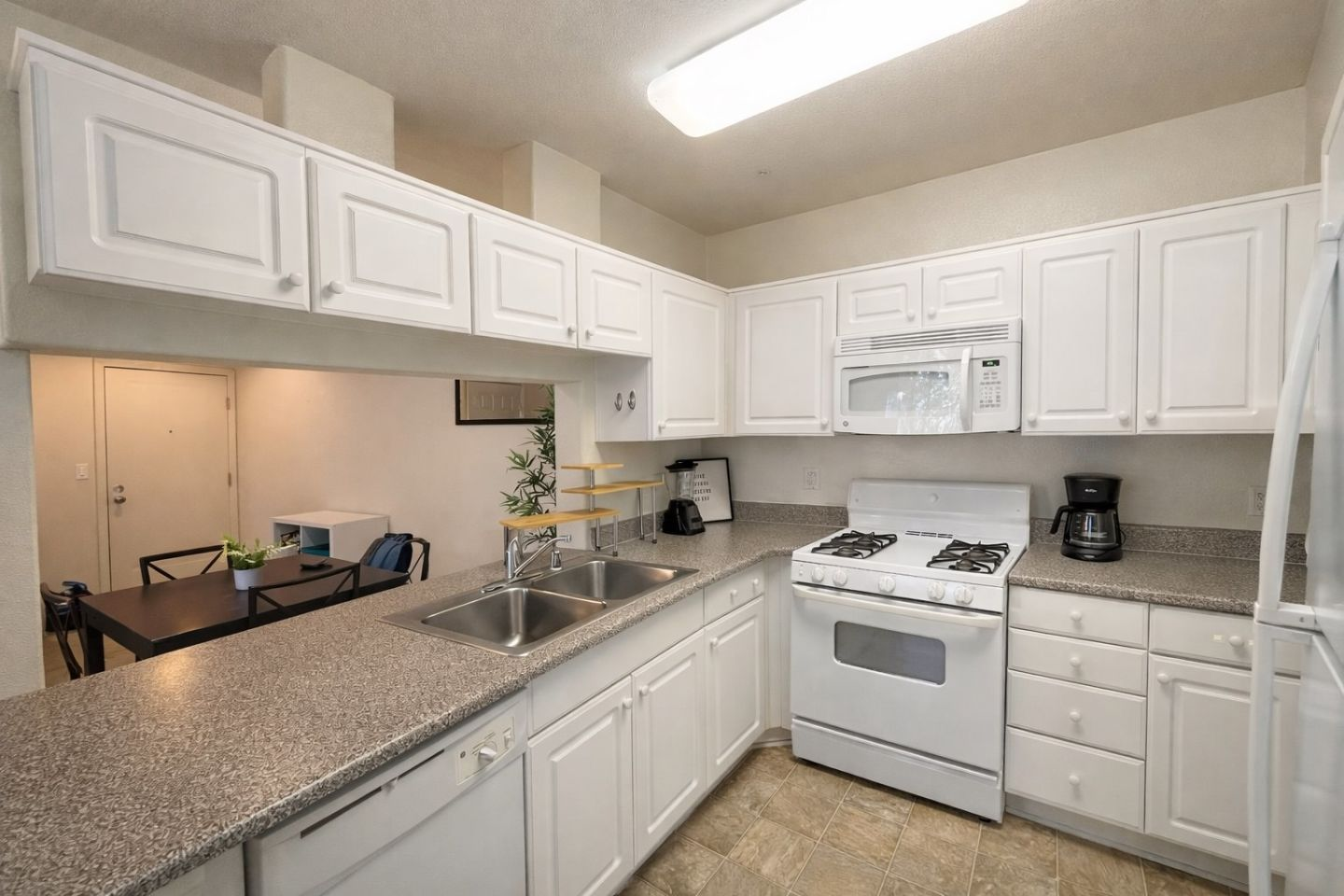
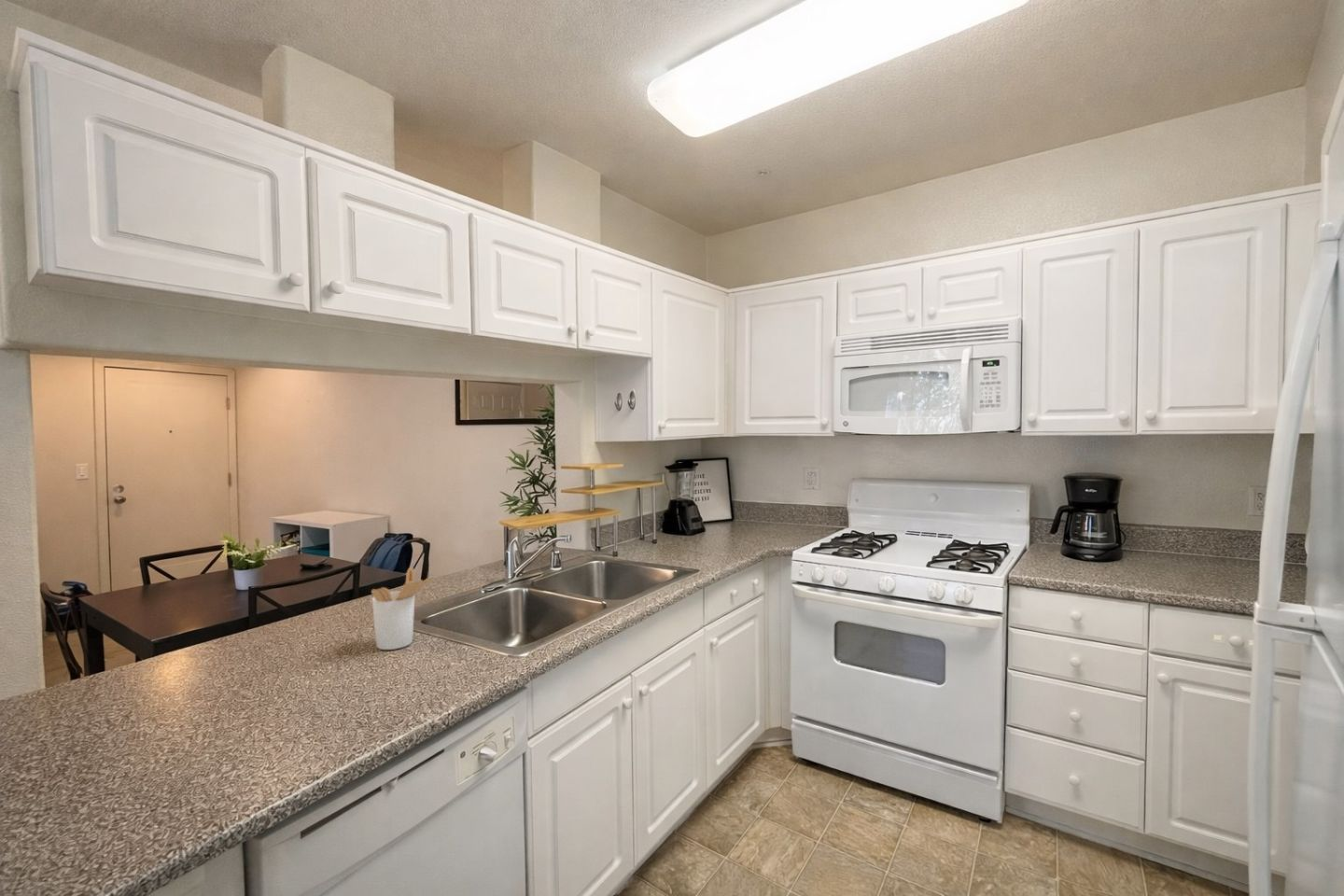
+ utensil holder [371,567,432,651]
